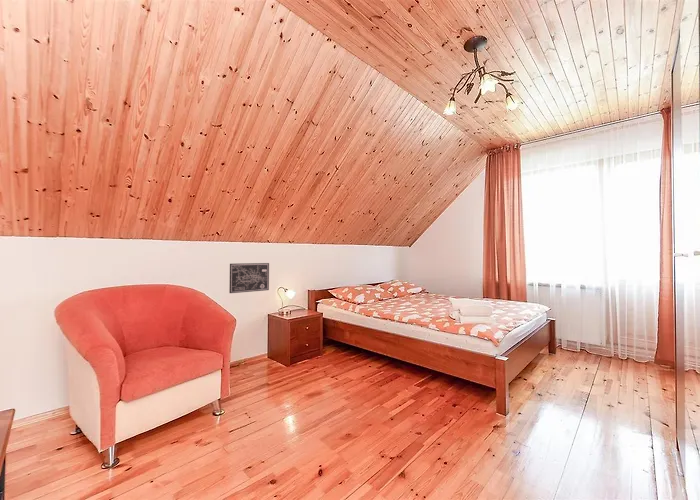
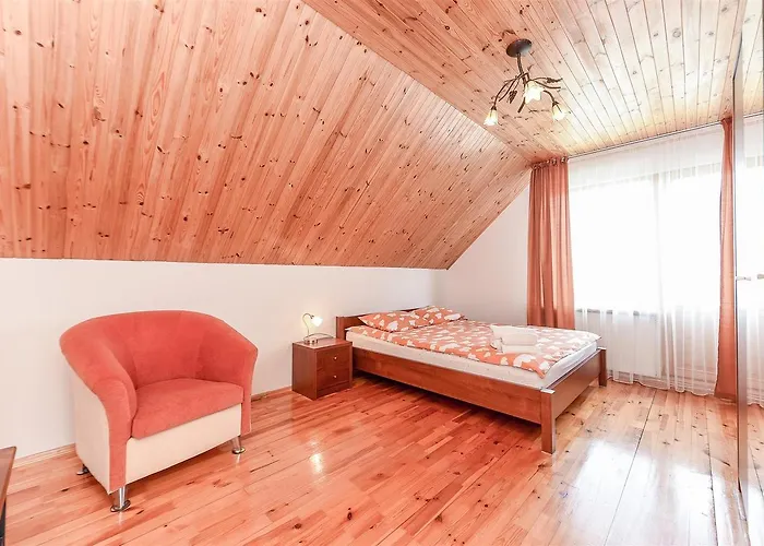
- wall art [228,262,270,294]
